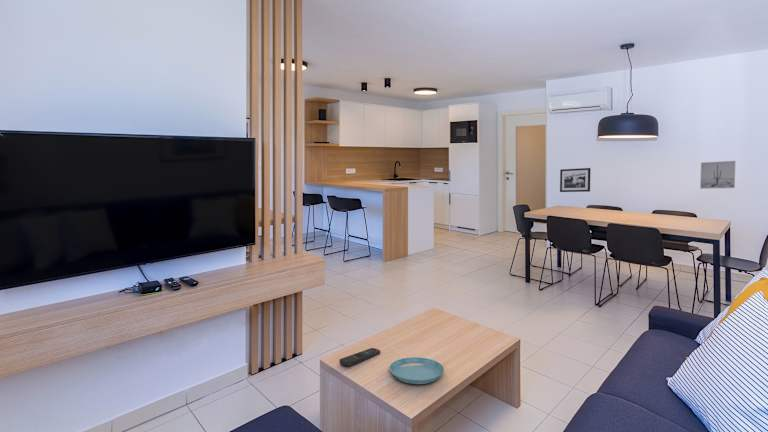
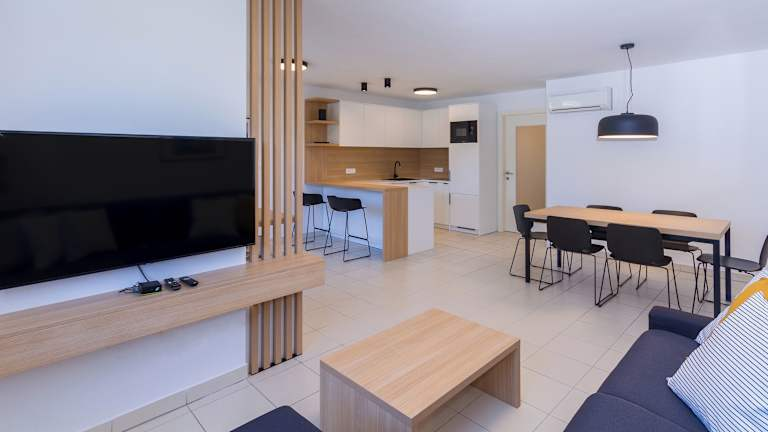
- picture frame [559,167,592,193]
- wall art [699,160,736,190]
- remote control [339,347,381,367]
- saucer [389,356,445,385]
